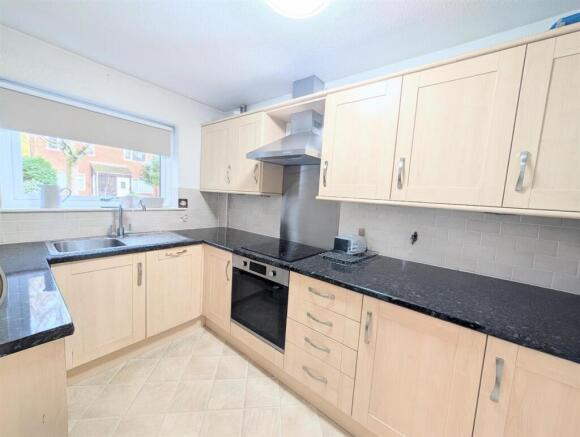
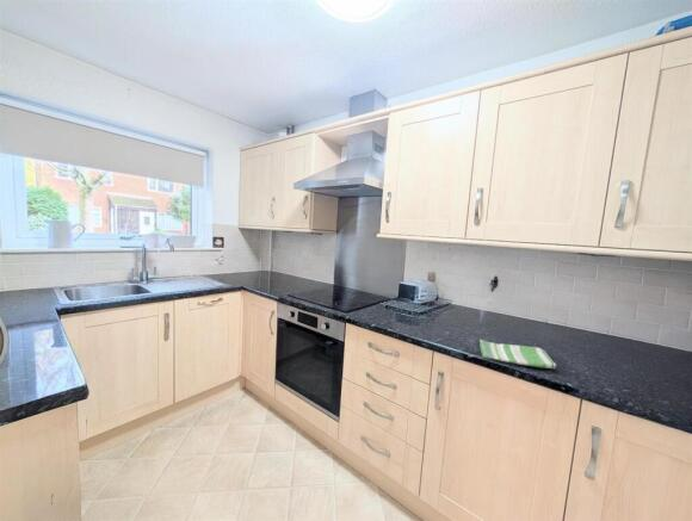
+ dish towel [478,339,557,370]
